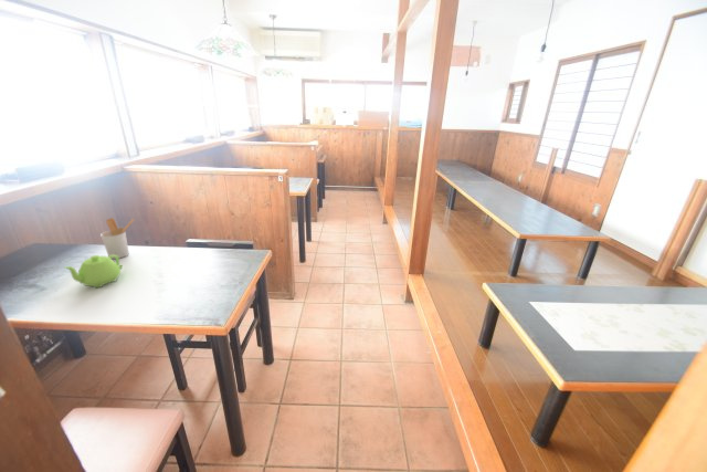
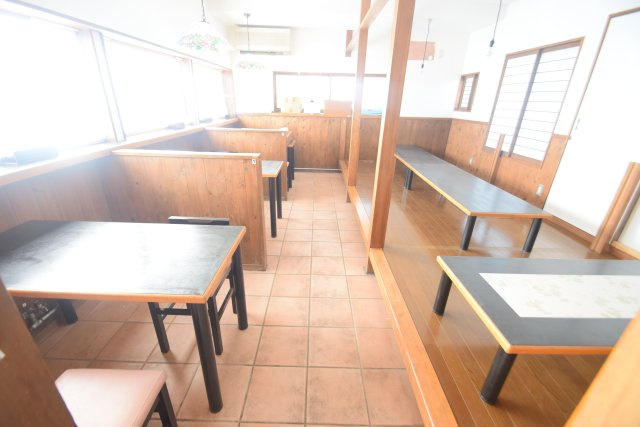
- utensil holder [99,217,135,260]
- teapot [64,254,124,289]
